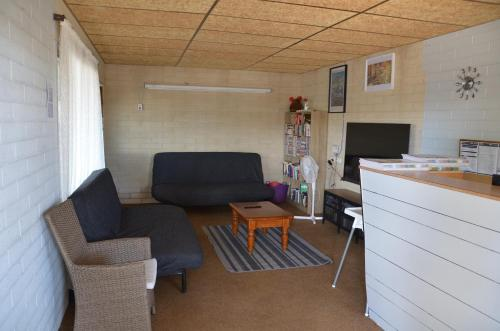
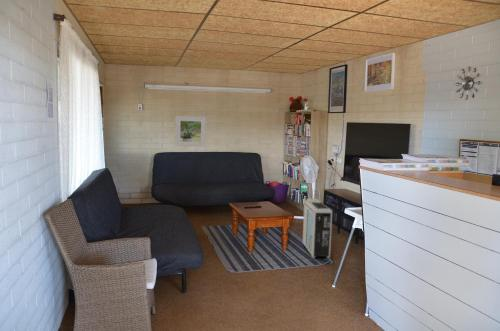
+ air purifier [302,198,333,259]
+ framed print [175,115,207,147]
